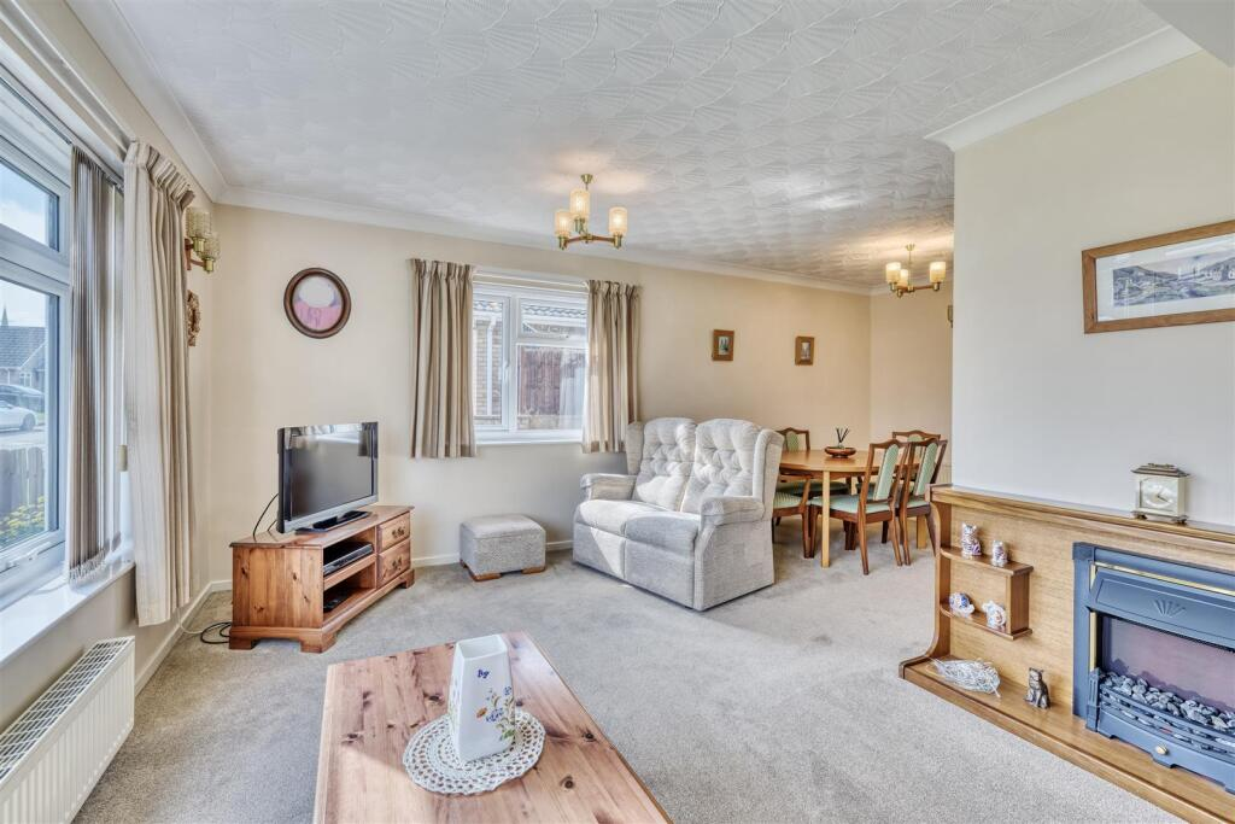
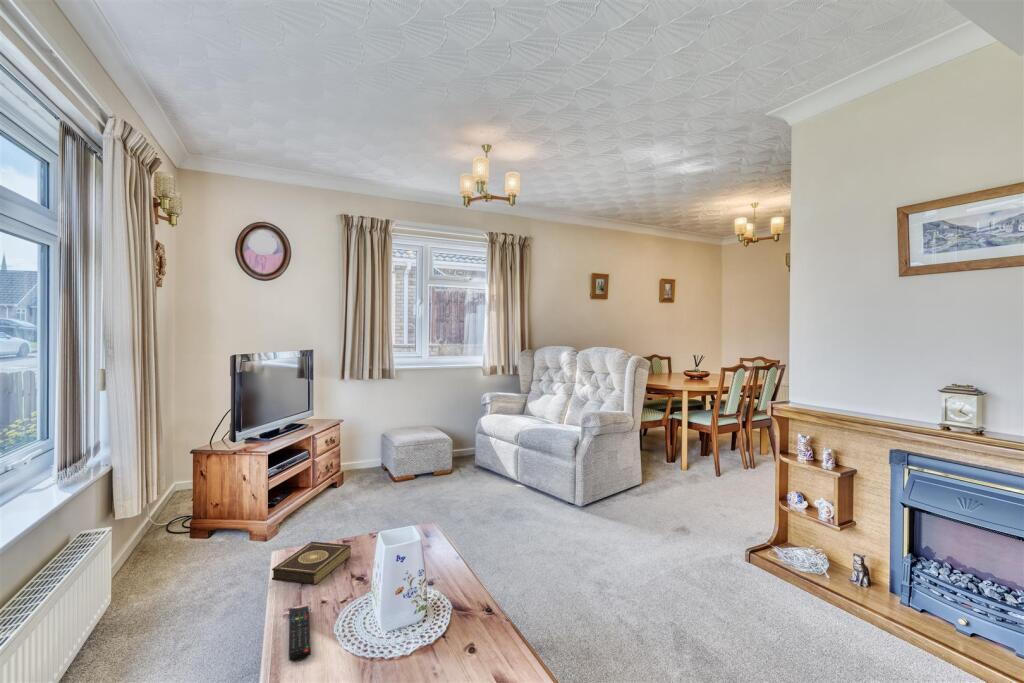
+ book [271,541,352,585]
+ remote control [288,605,312,663]
